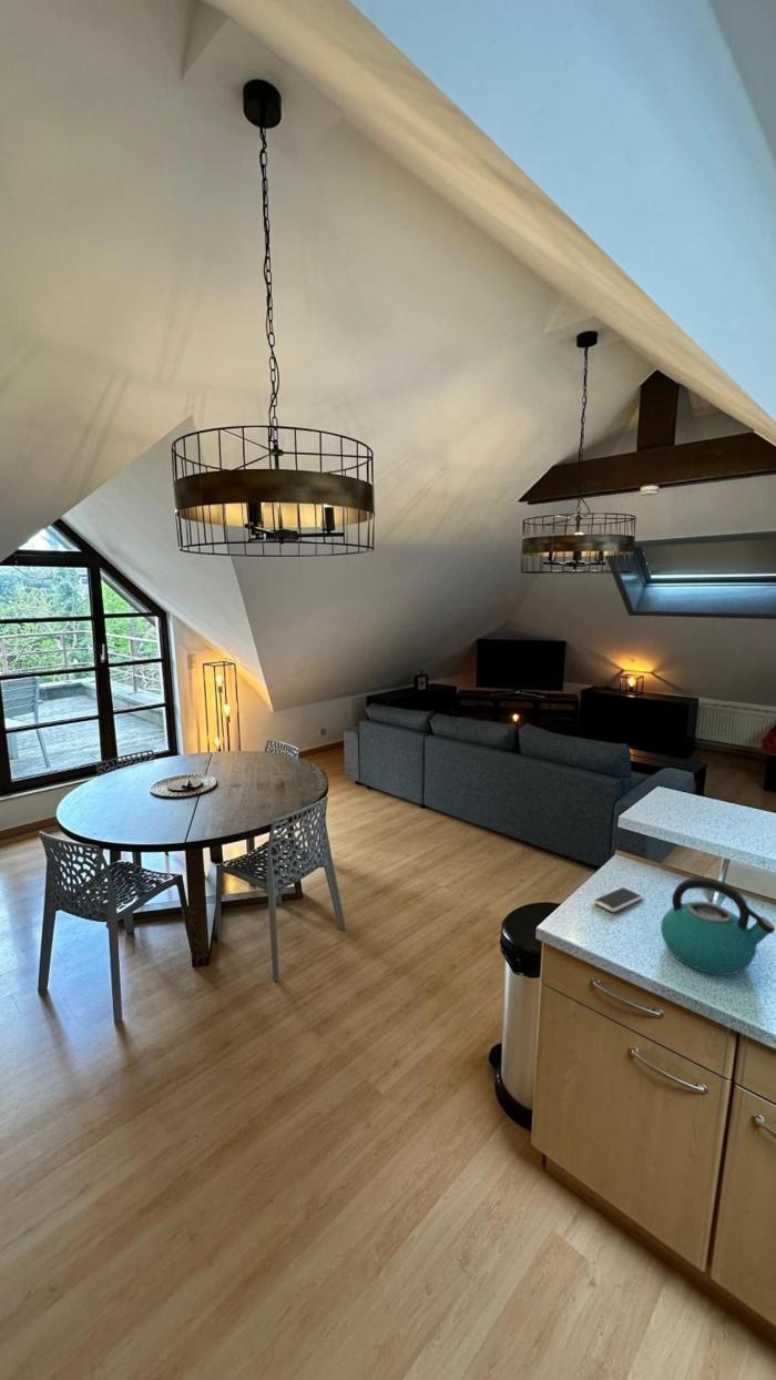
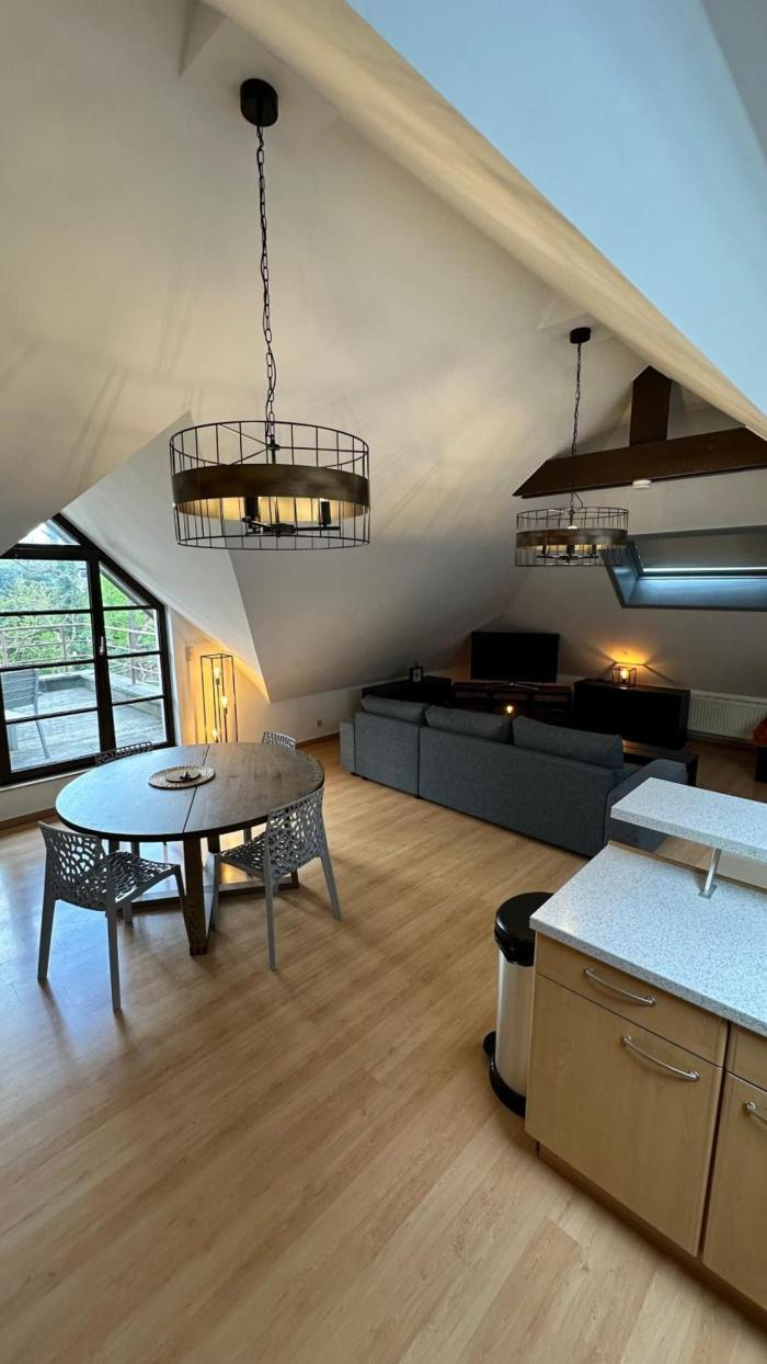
- kettle [660,875,776,976]
- smartphone [592,886,644,913]
